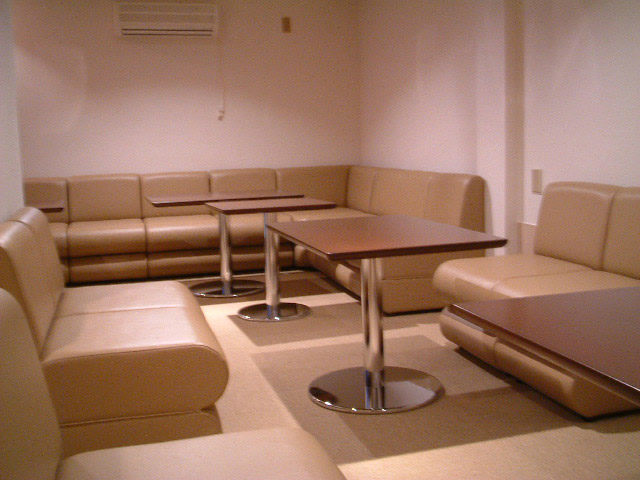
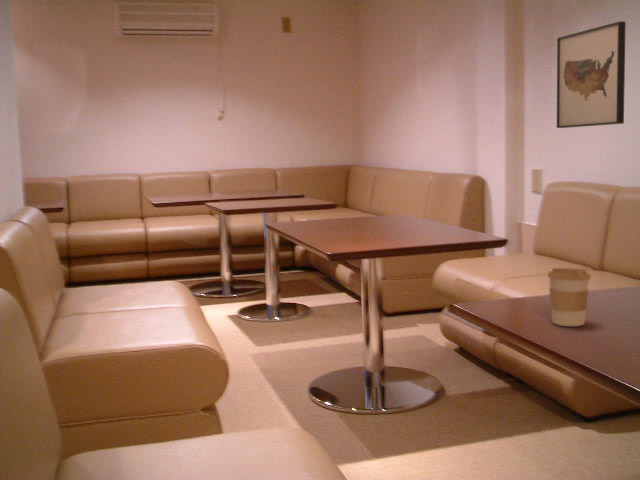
+ wall art [556,20,627,129]
+ coffee cup [546,267,592,327]
